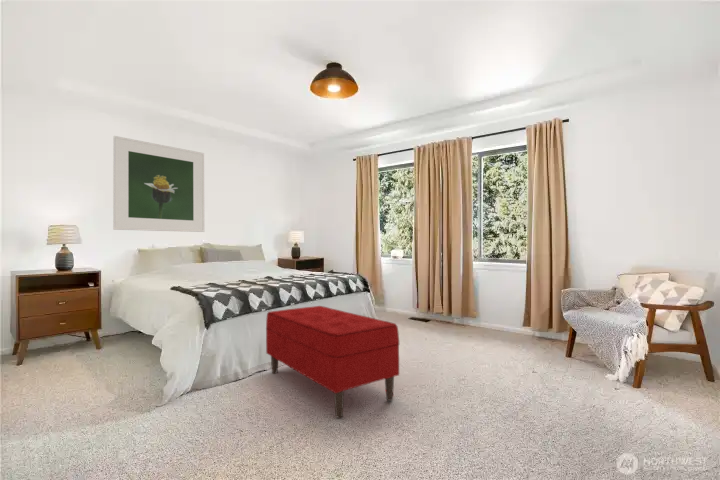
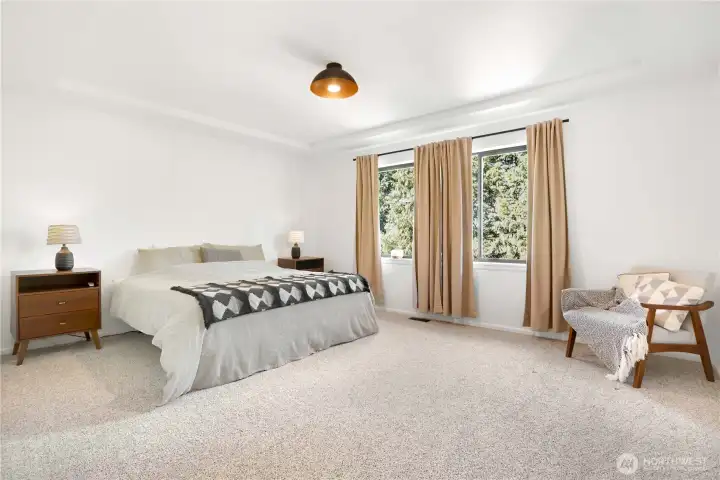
- bench [265,305,400,419]
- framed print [112,135,205,233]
